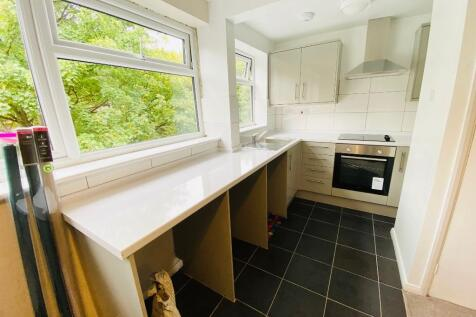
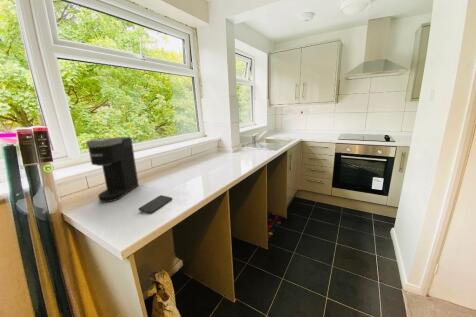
+ smartphone [137,194,173,214]
+ coffee maker [85,136,140,203]
